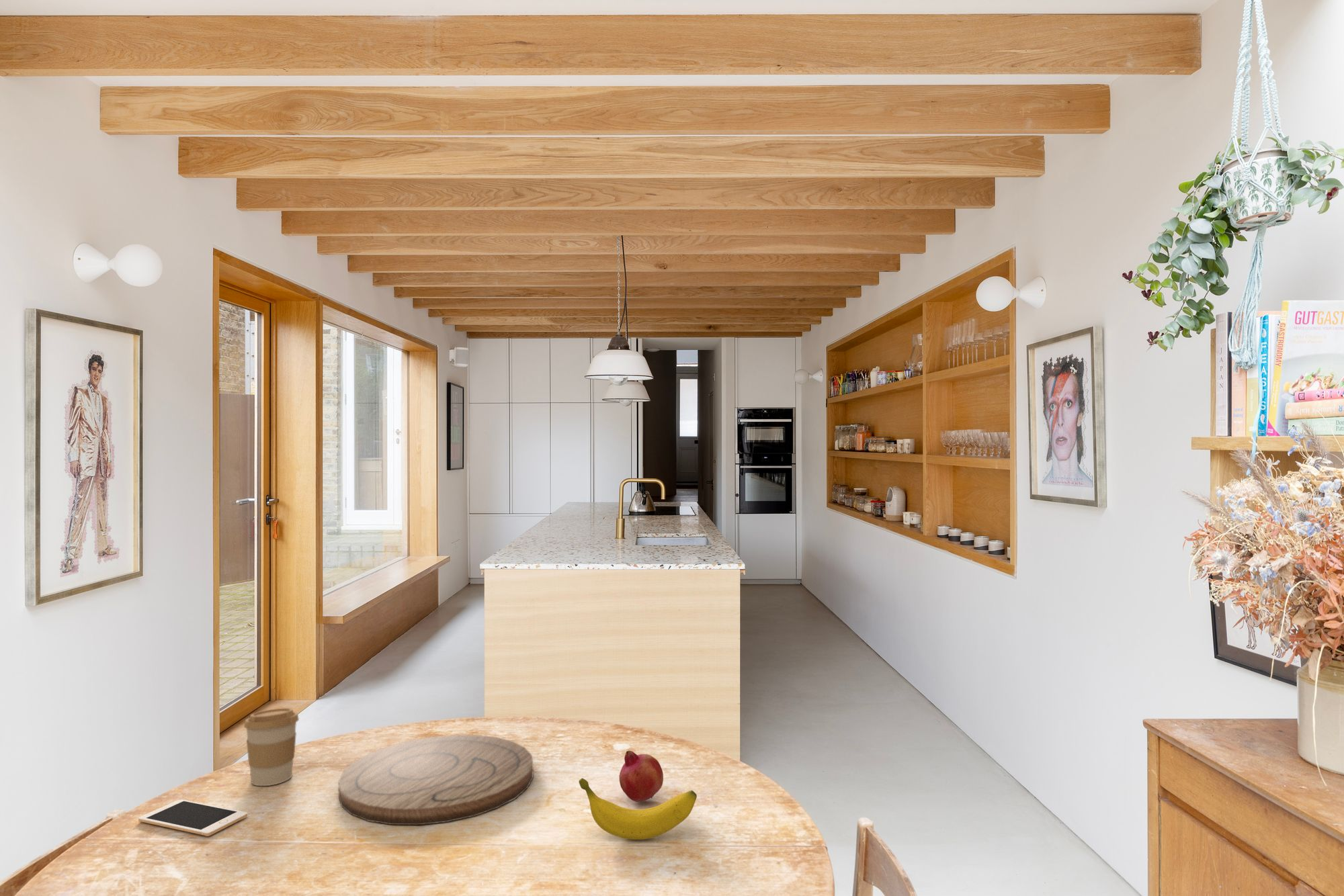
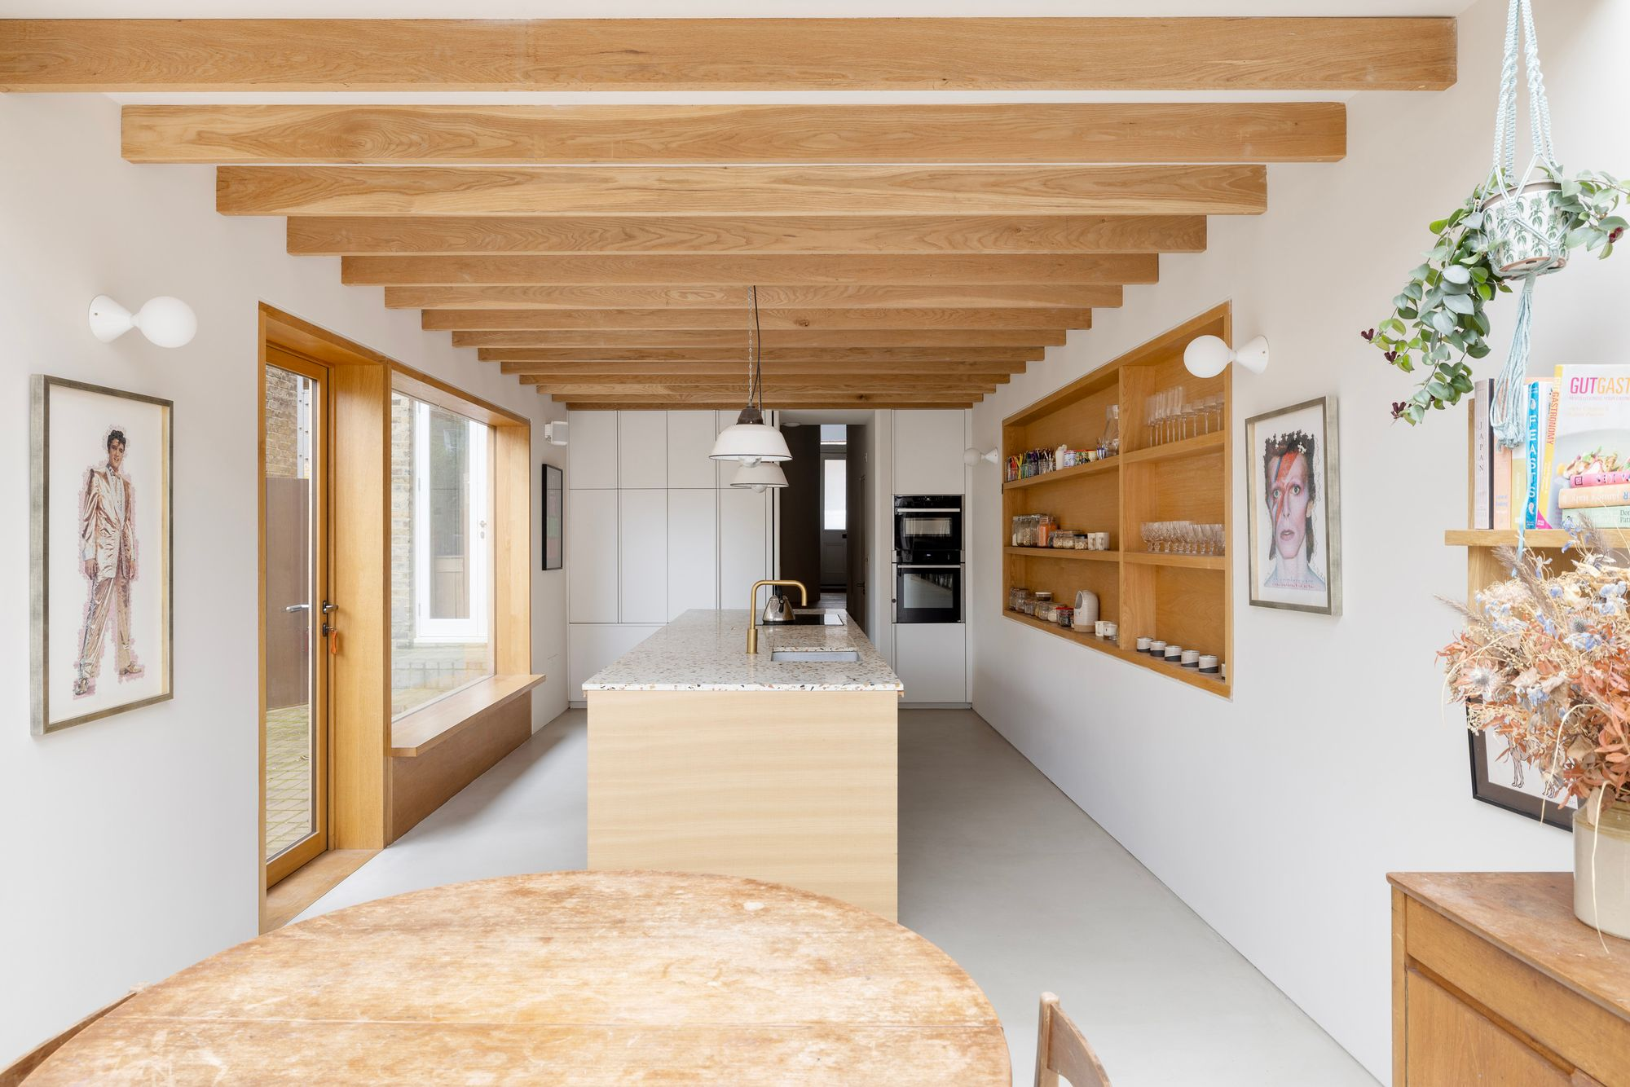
- cell phone [138,799,248,837]
- fruit [619,750,664,803]
- banana [578,777,698,840]
- coffee cup [243,707,300,787]
- cutting board [338,734,534,825]
